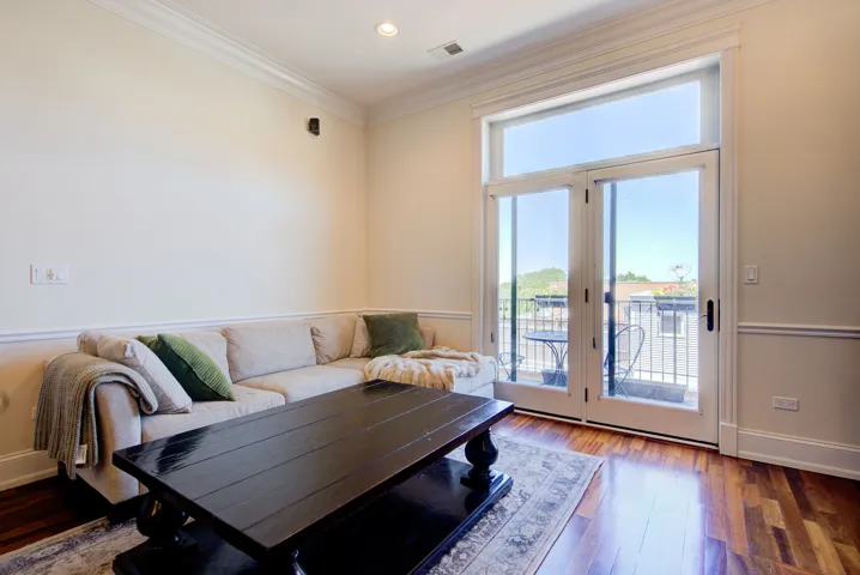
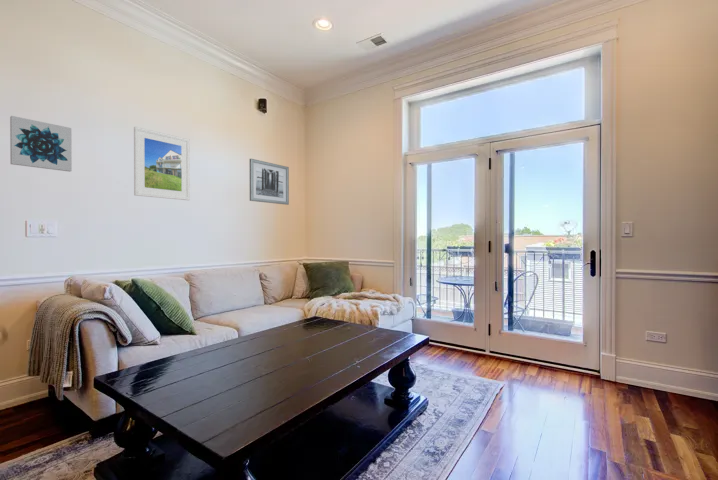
+ wall art [9,115,73,173]
+ wall art [249,158,290,206]
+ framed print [133,126,191,201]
